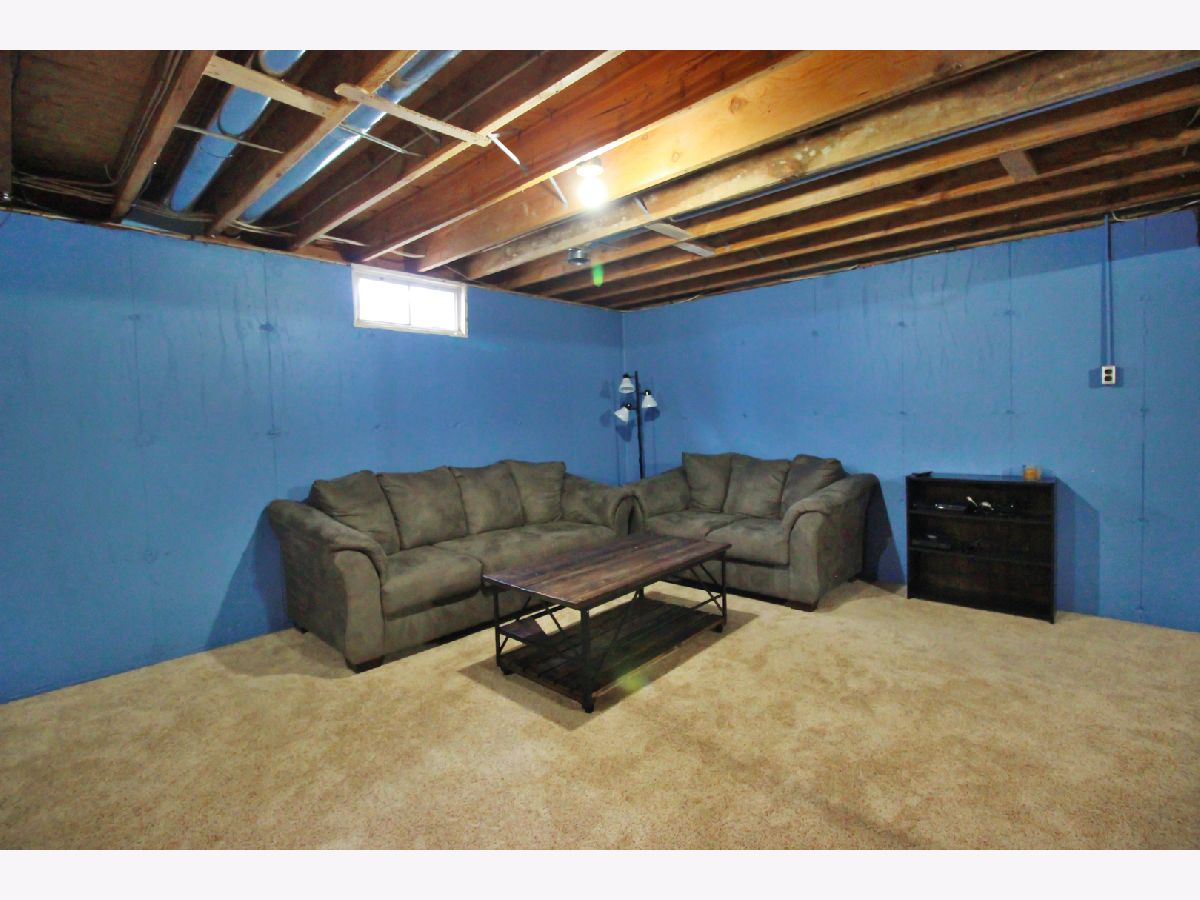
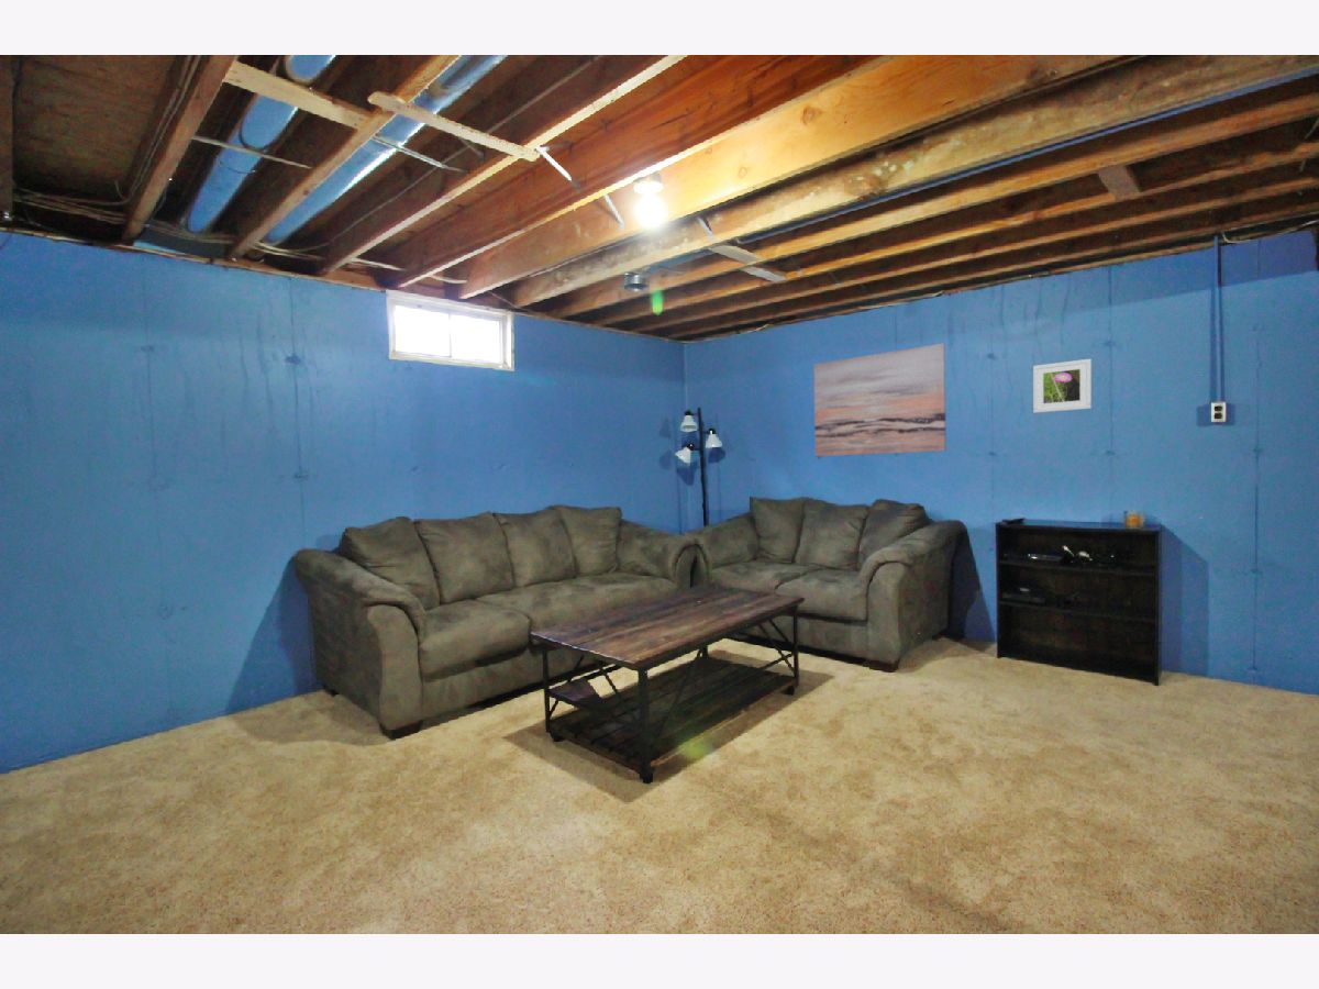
+ wall art [812,342,947,457]
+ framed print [1032,358,1093,414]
